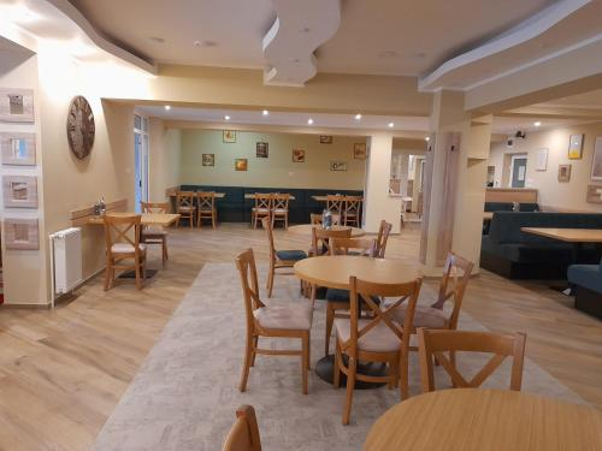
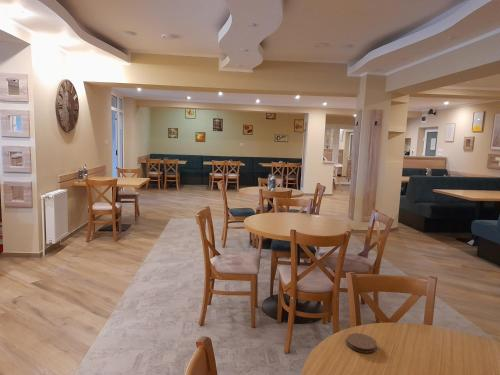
+ coaster [346,332,378,354]
